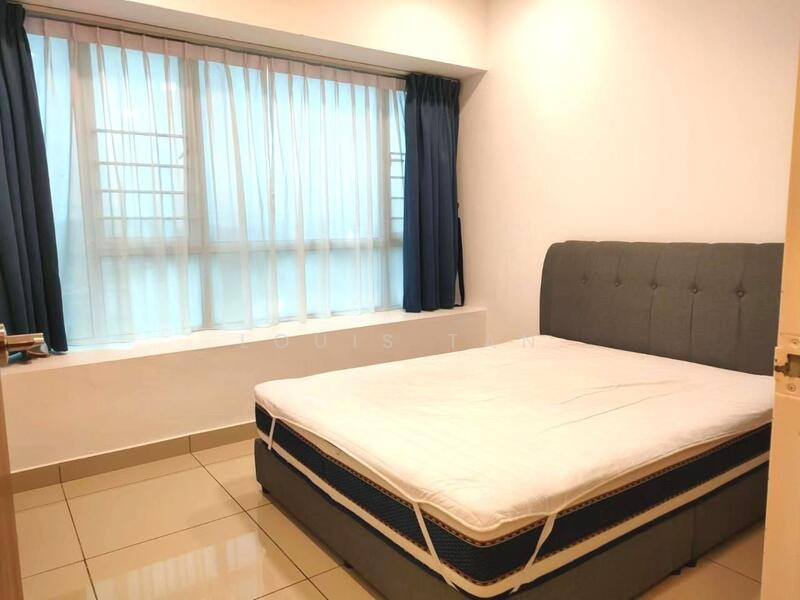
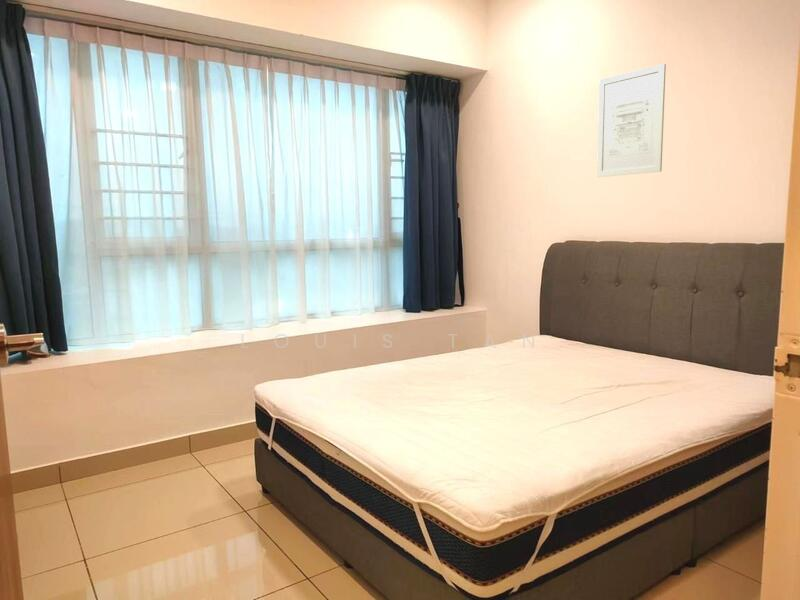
+ wall art [596,63,667,178]
